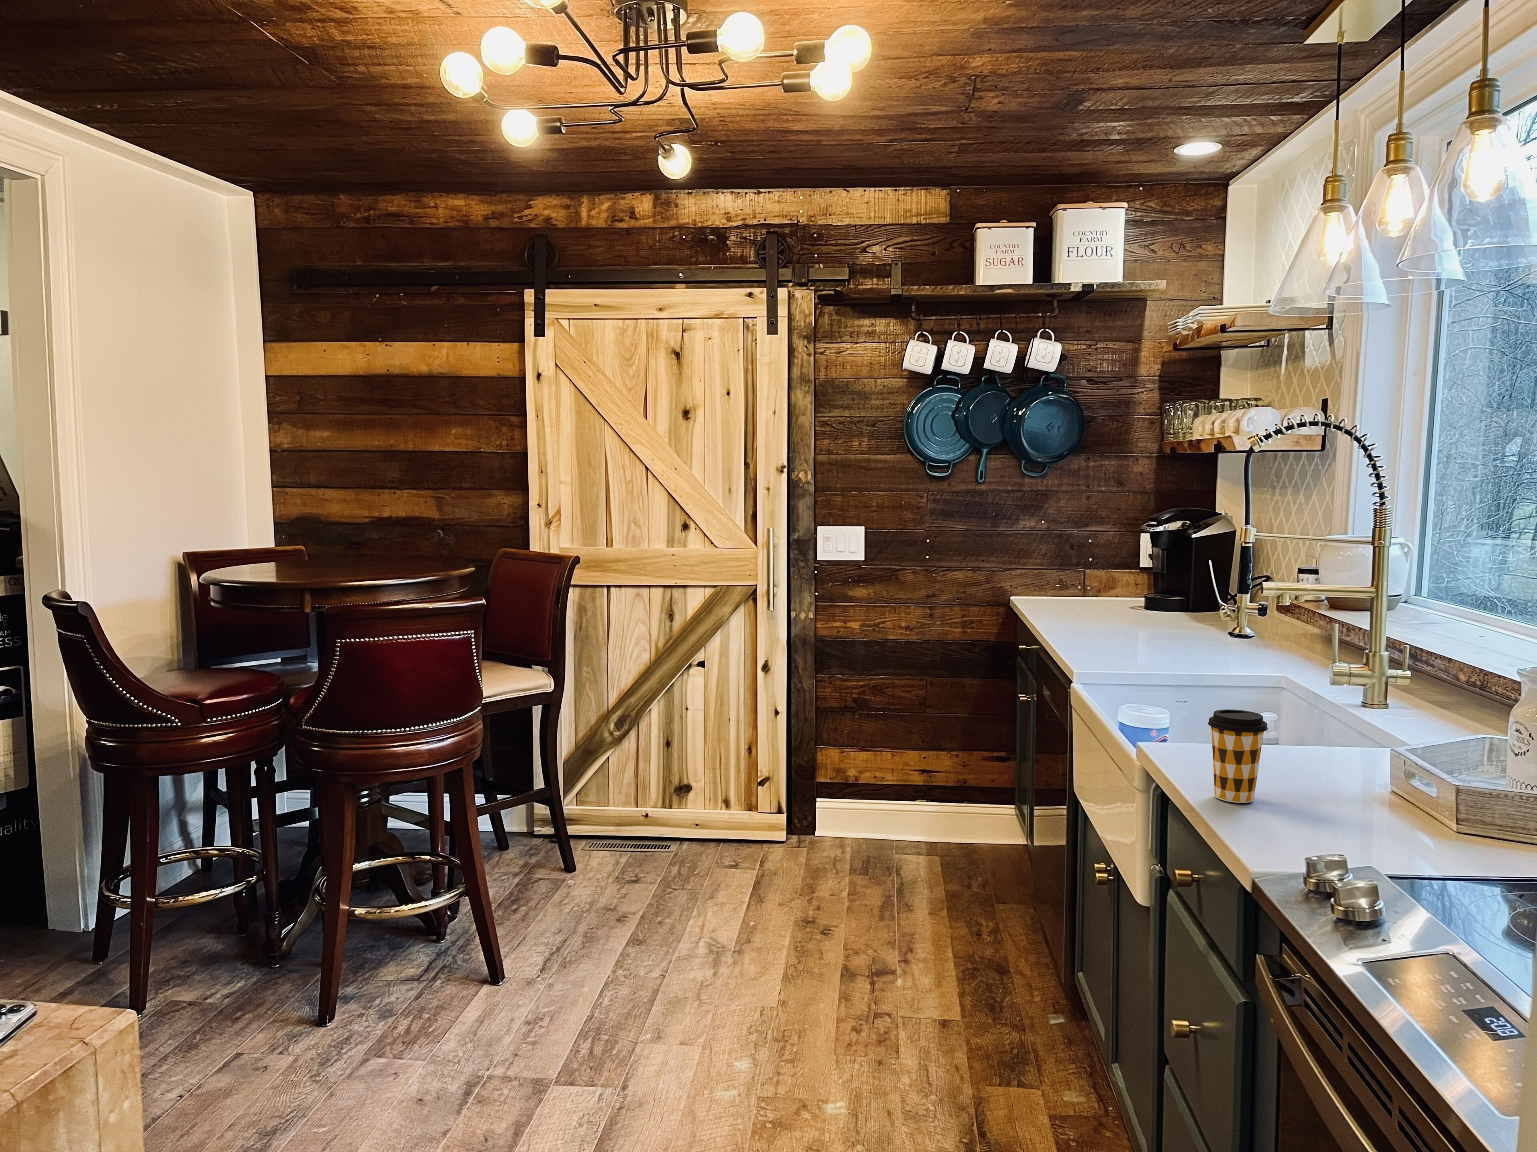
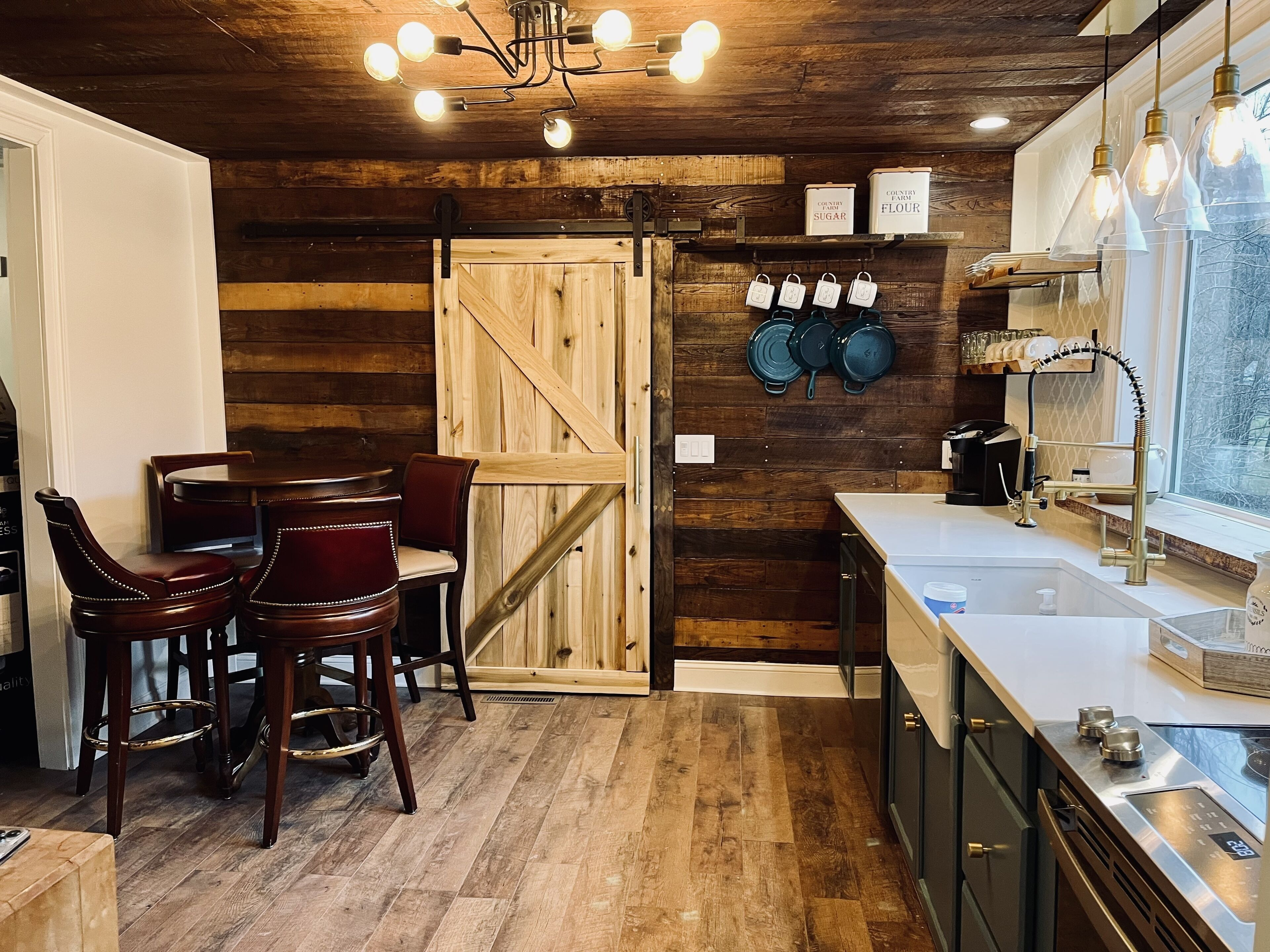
- coffee cup [1208,709,1268,803]
